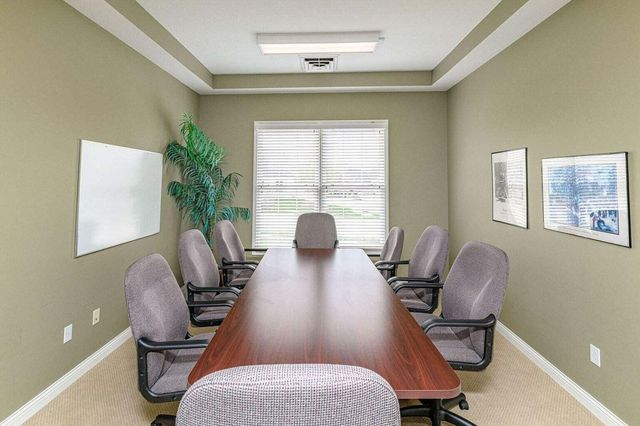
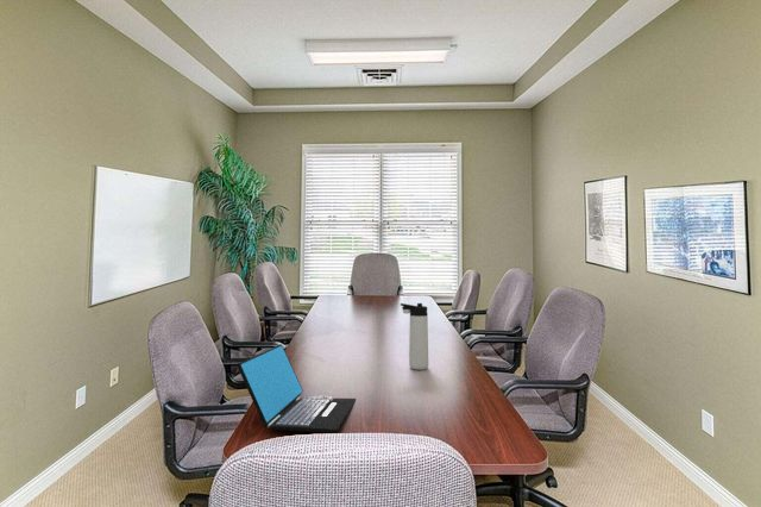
+ thermos bottle [400,302,429,370]
+ laptop [235,343,357,434]
